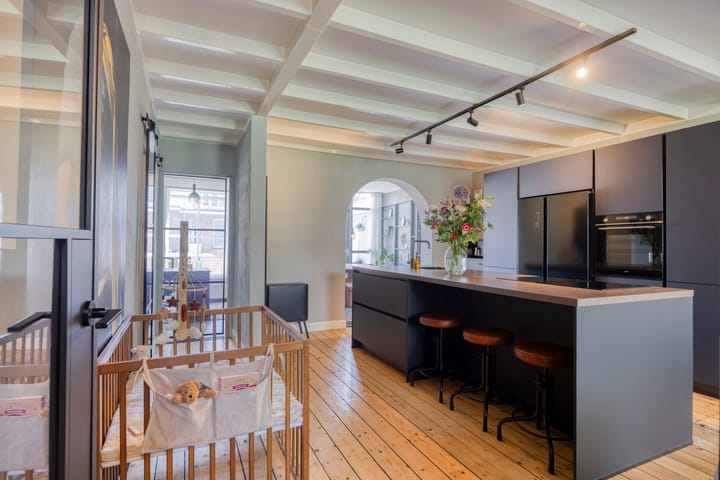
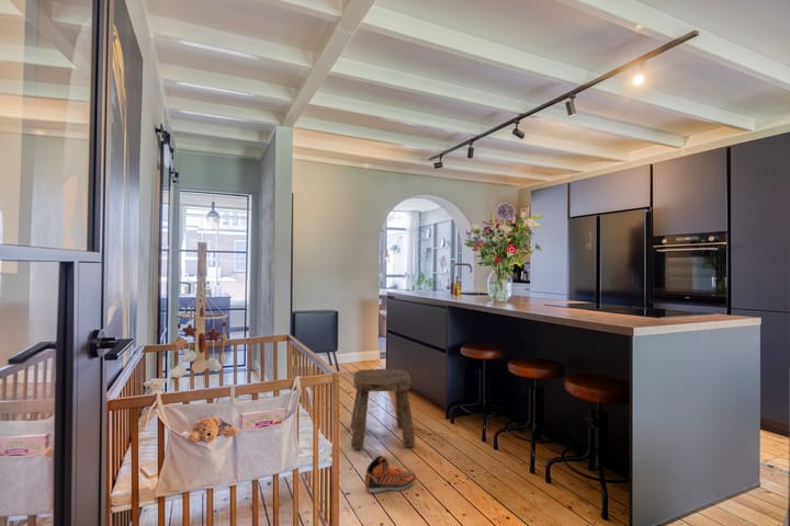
+ sneaker [364,455,417,494]
+ stool [350,368,417,450]
